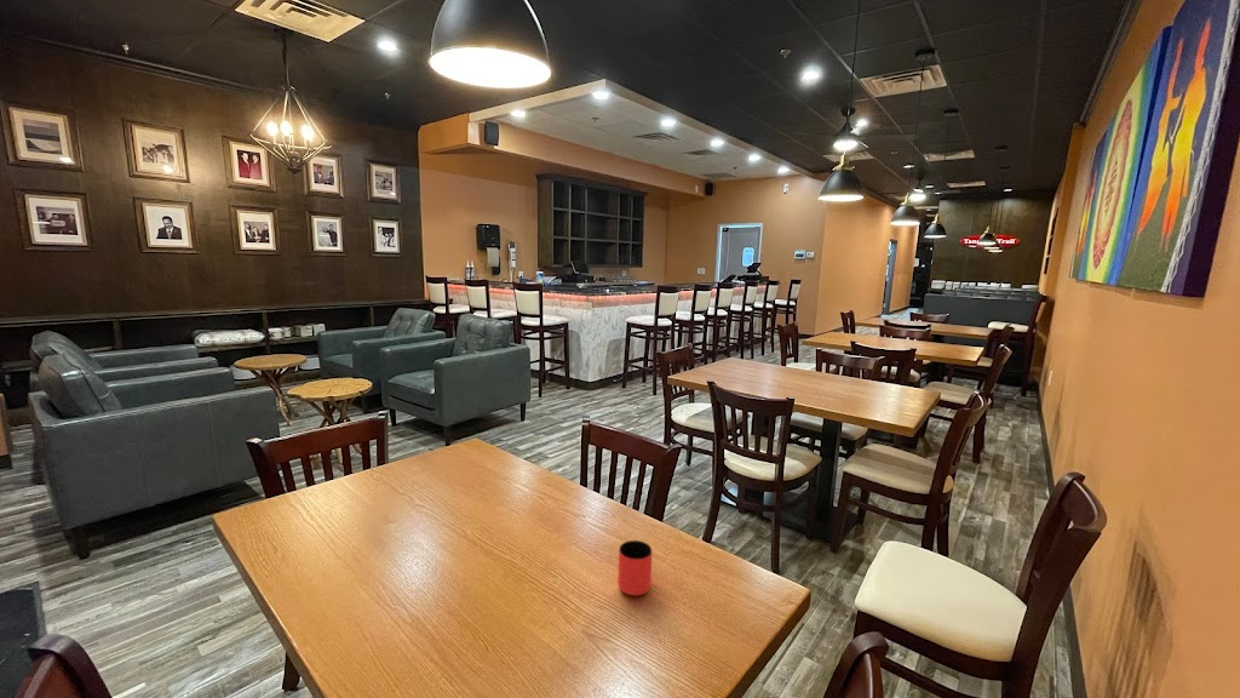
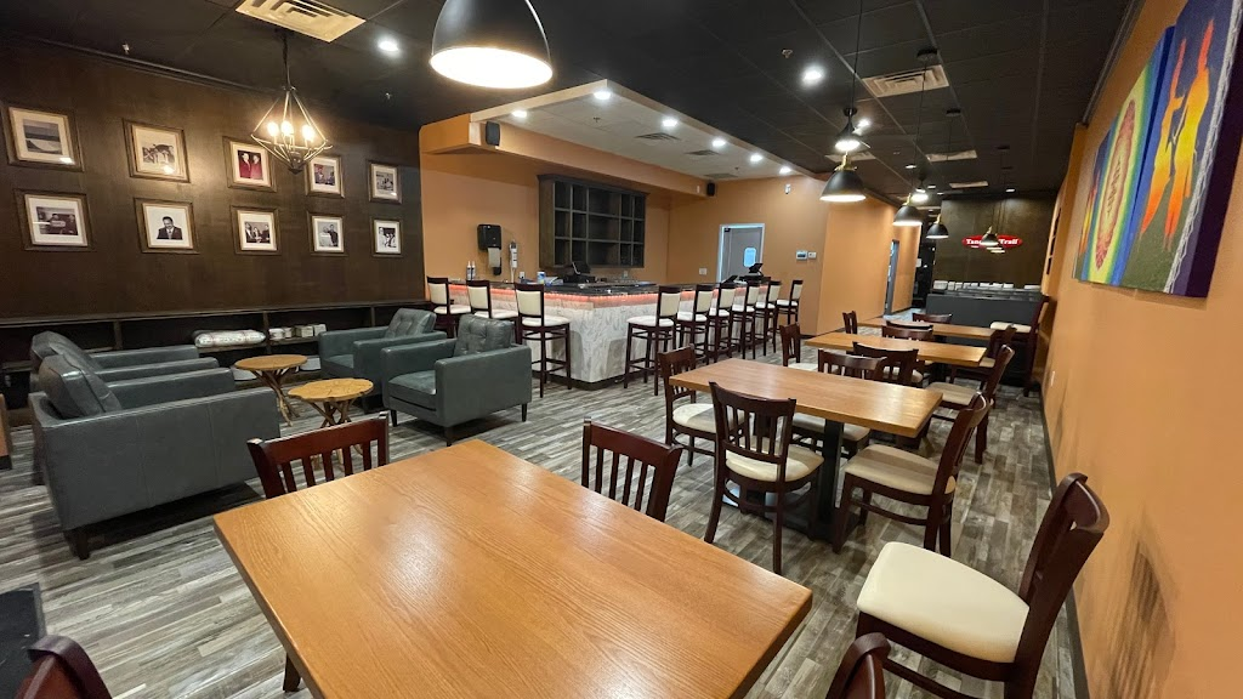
- cup [616,539,653,597]
